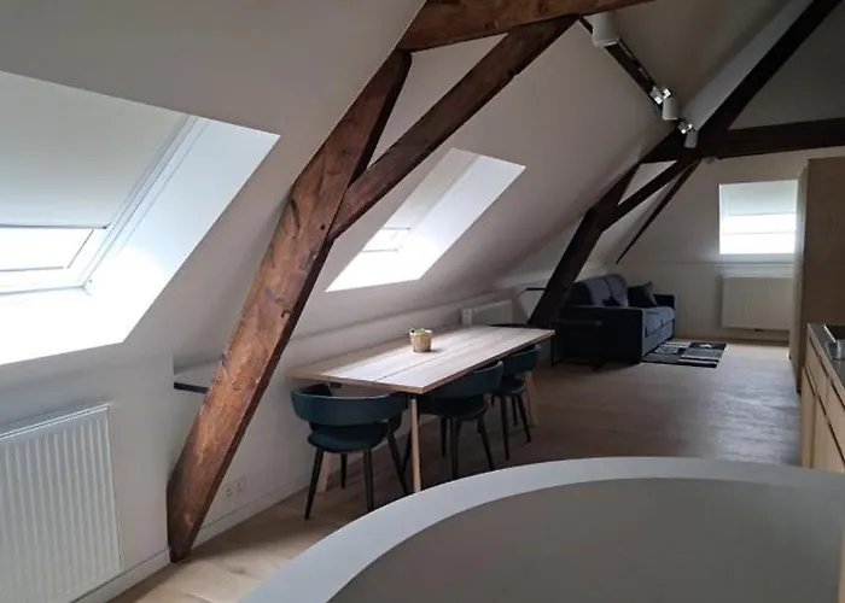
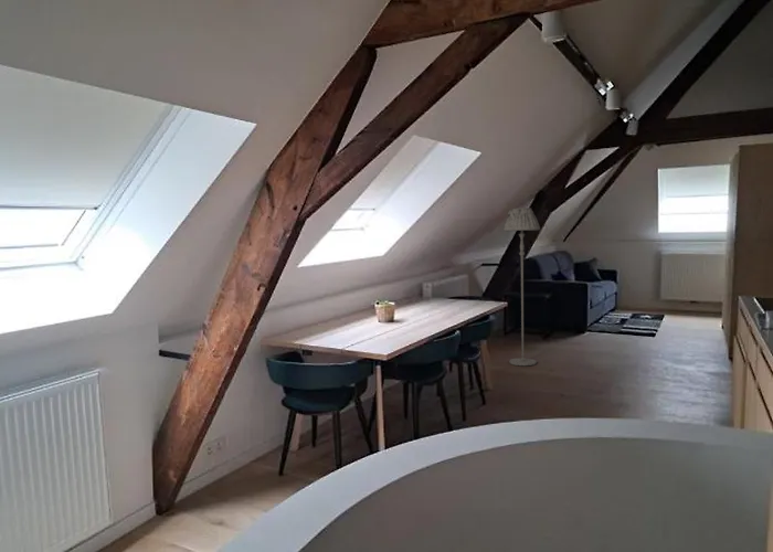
+ floor lamp [502,206,541,367]
